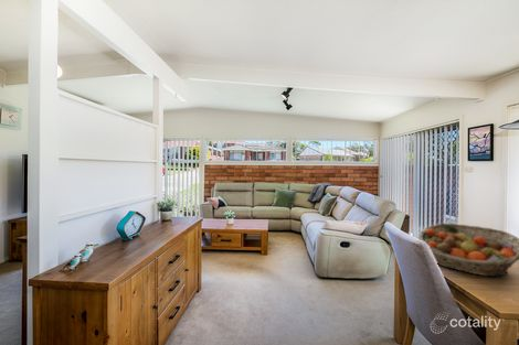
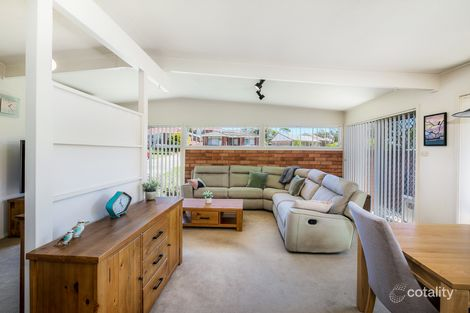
- fruit basket [417,223,519,278]
